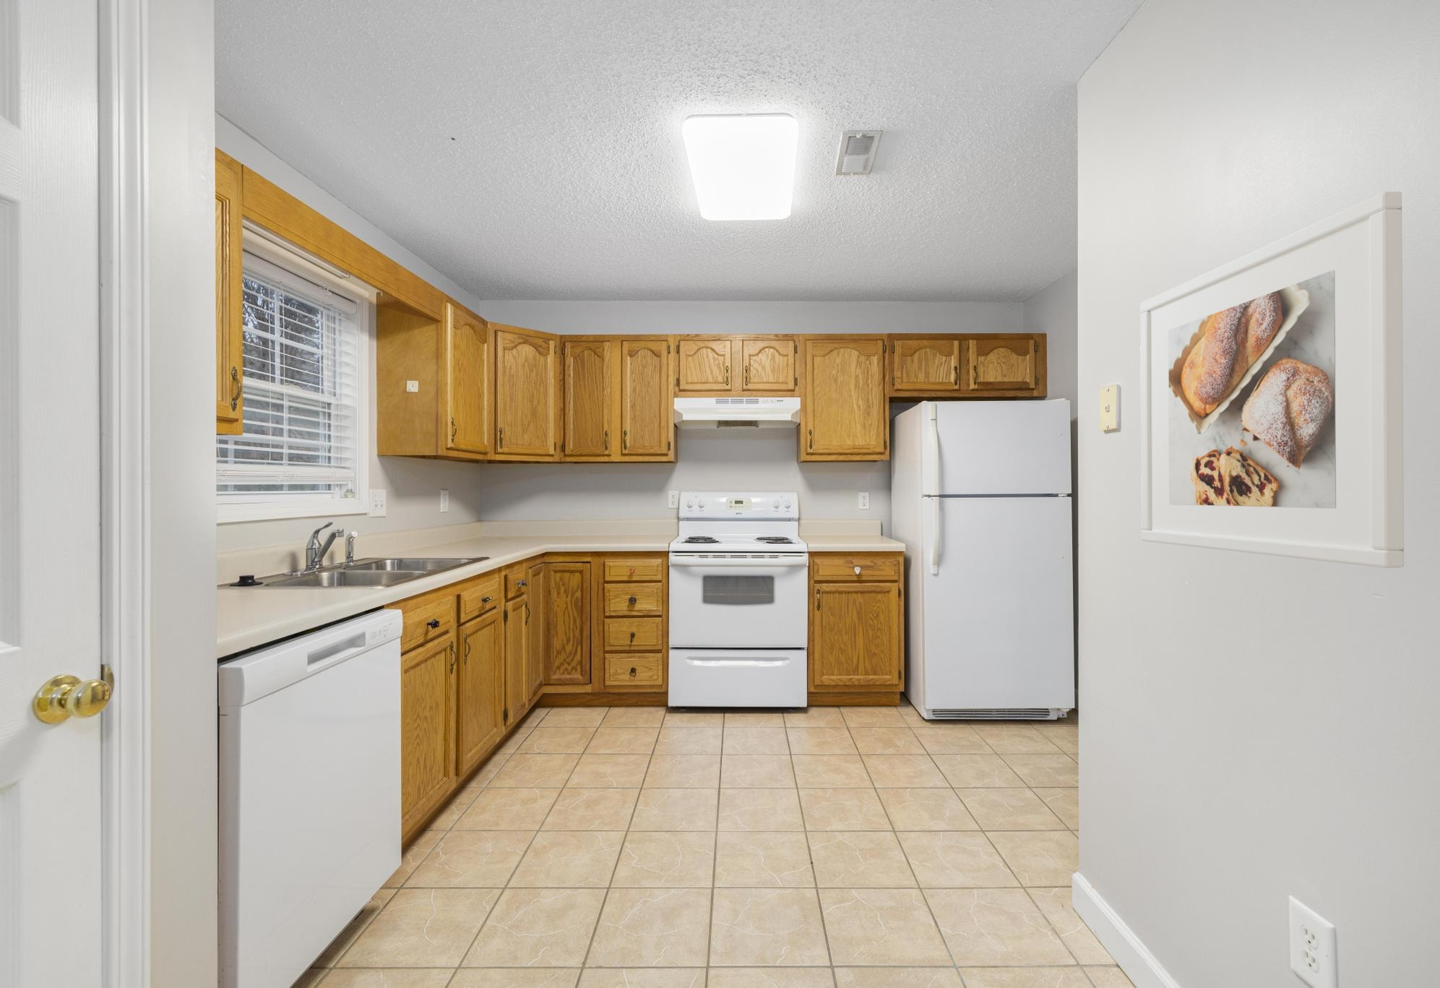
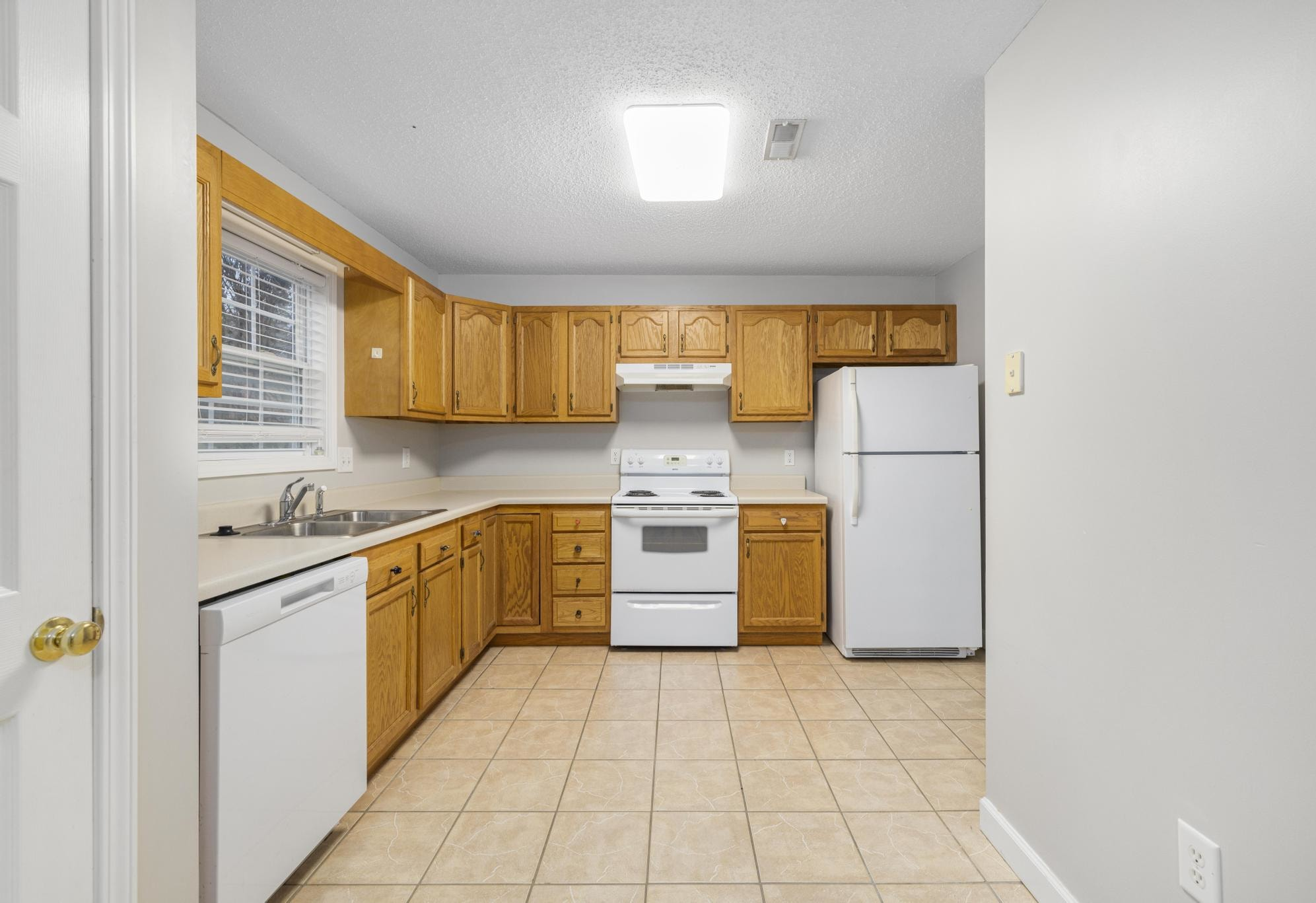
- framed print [1139,190,1405,569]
